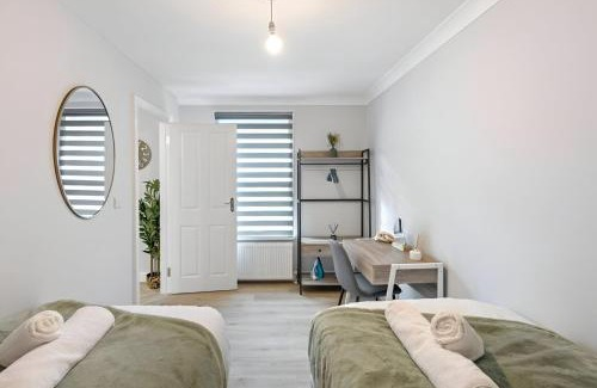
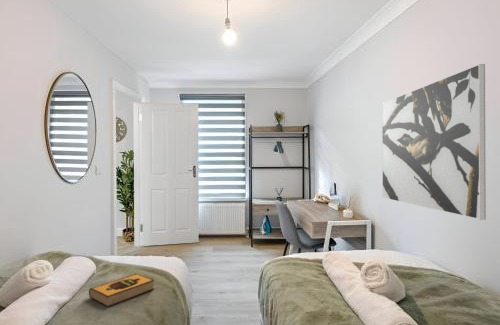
+ hardback book [88,272,155,308]
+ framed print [381,63,487,221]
